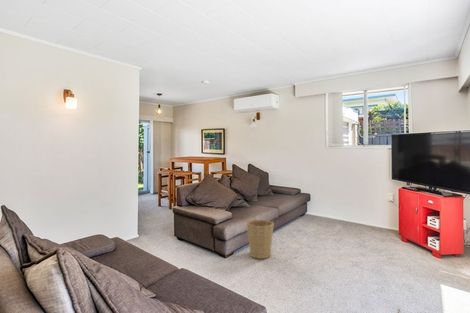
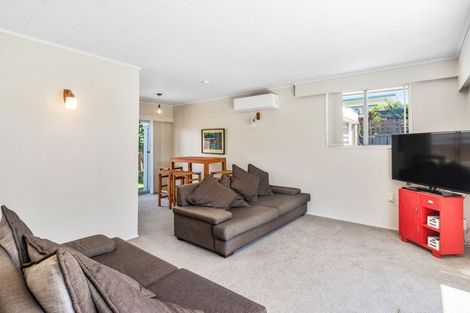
- basket [246,214,275,260]
